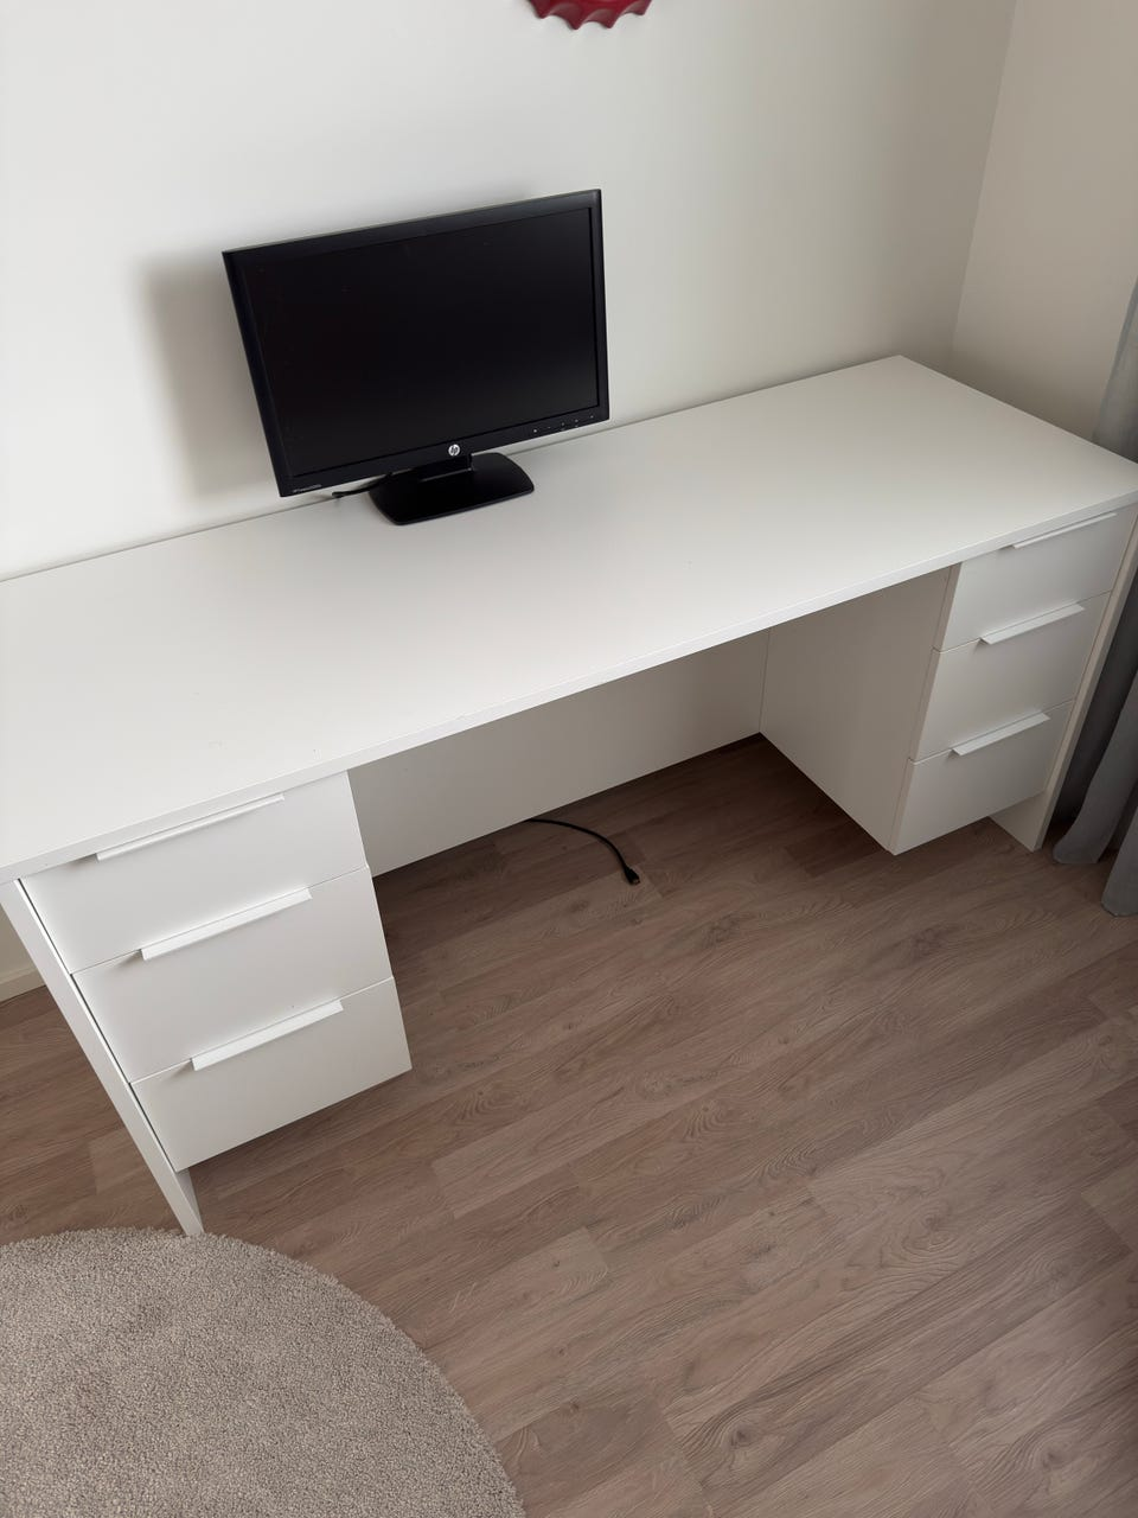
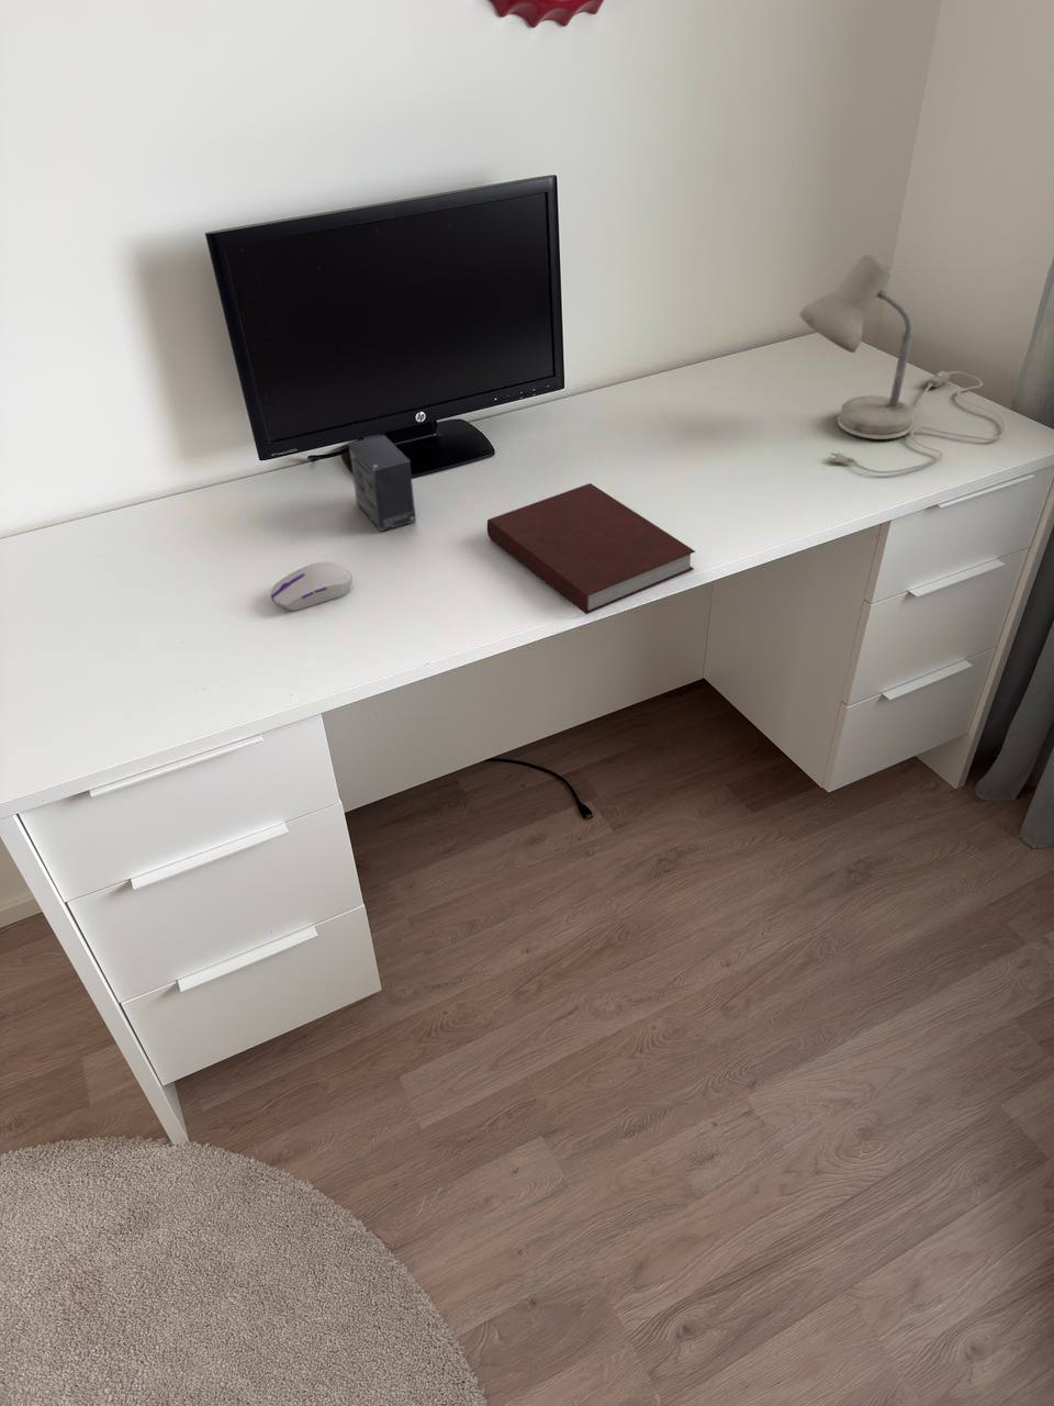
+ computer mouse [270,561,353,612]
+ notebook [486,483,696,616]
+ small box [347,434,417,533]
+ desk lamp [798,252,1008,475]
